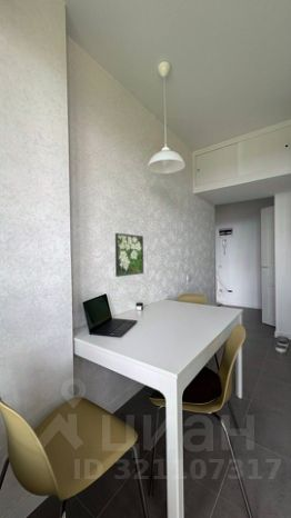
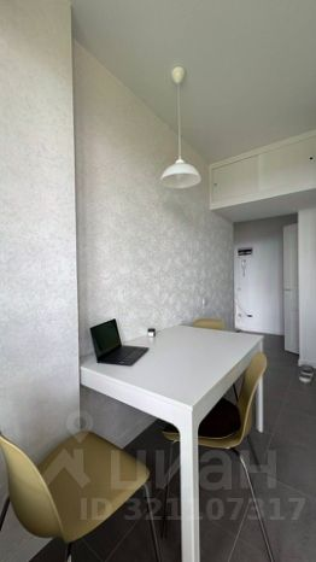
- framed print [114,232,144,278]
